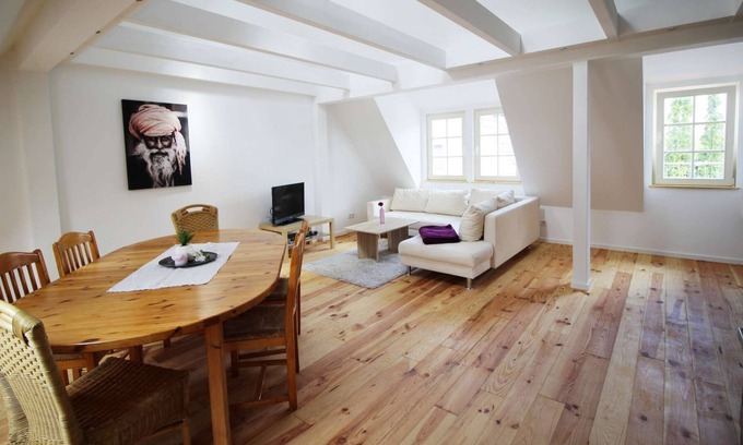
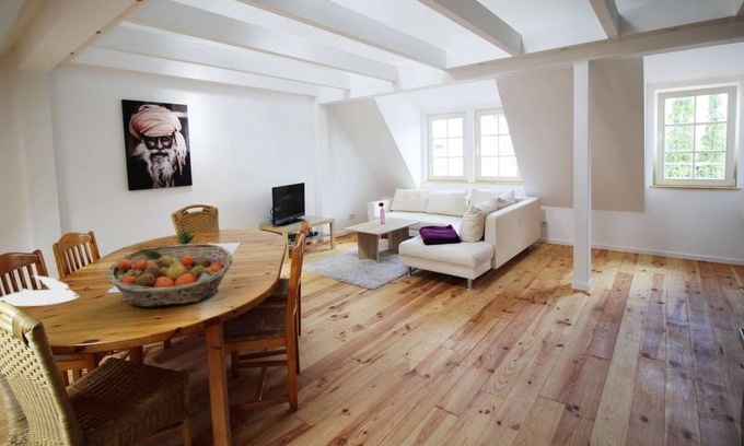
+ plate [0,274,81,307]
+ fruit basket [105,243,234,308]
